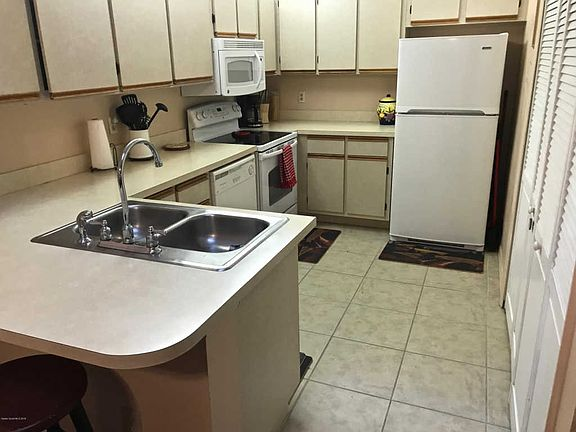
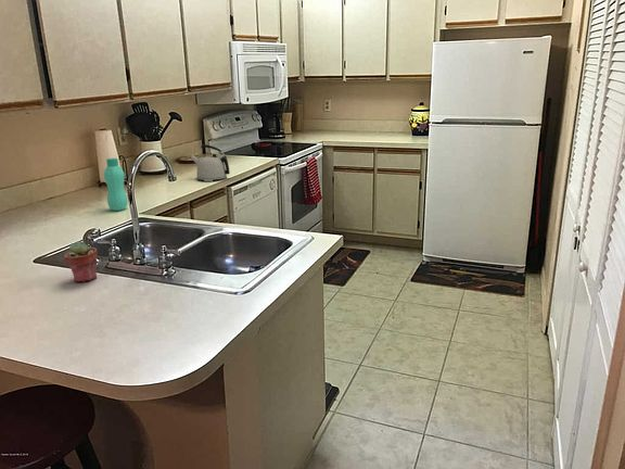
+ kettle [189,143,231,182]
+ bottle [103,157,129,212]
+ potted succulent [63,240,99,283]
